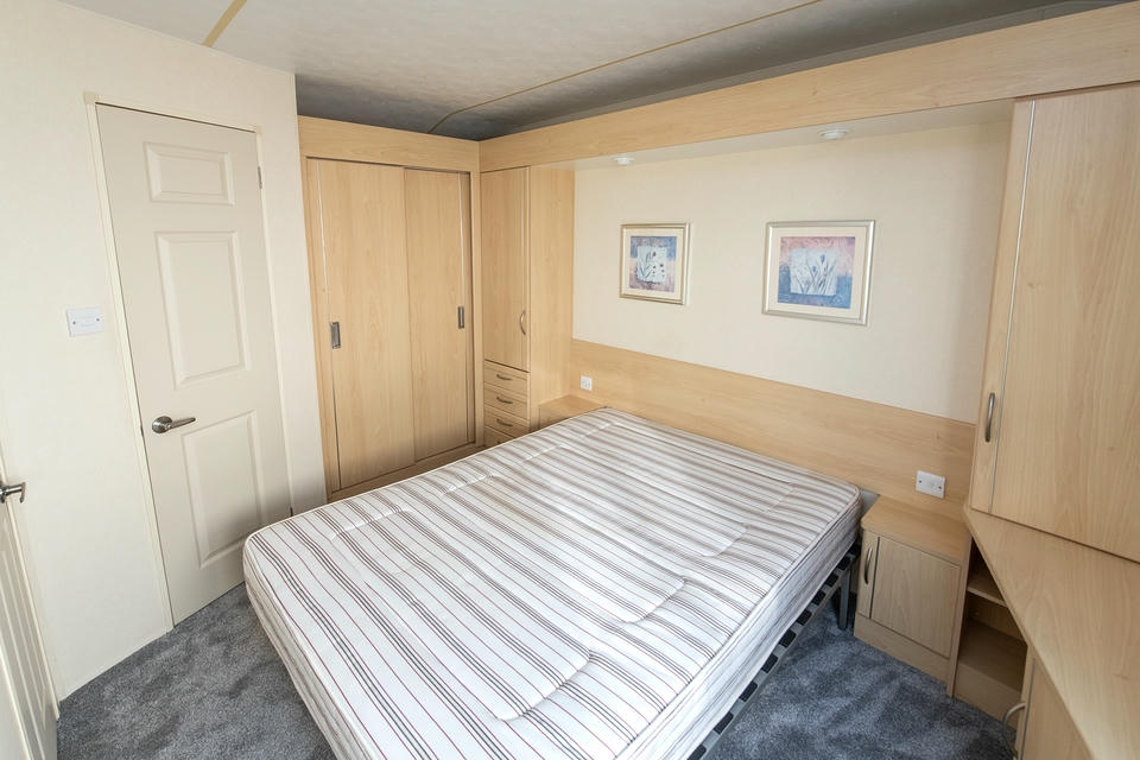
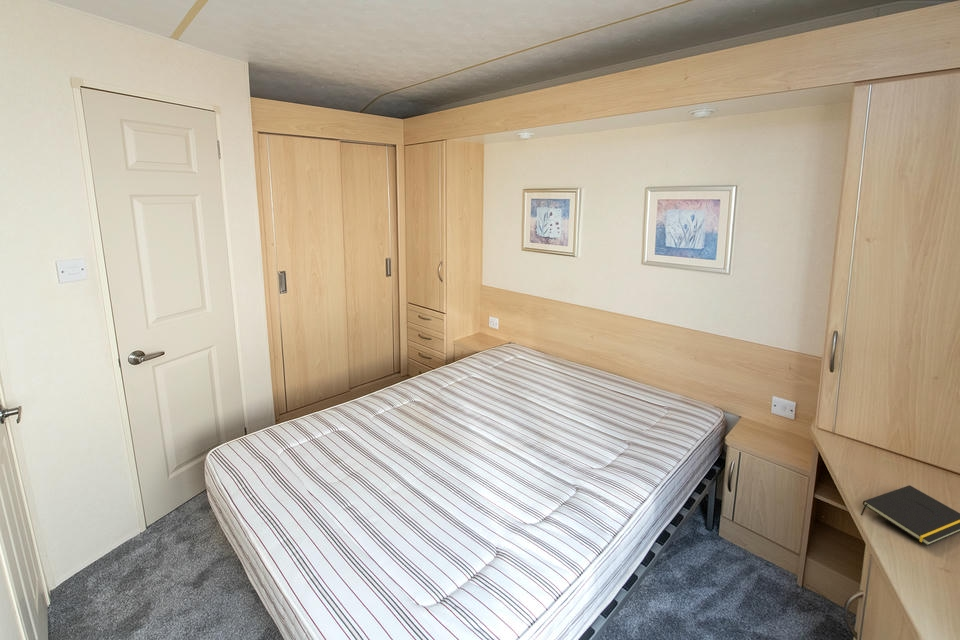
+ notepad [860,484,960,547]
